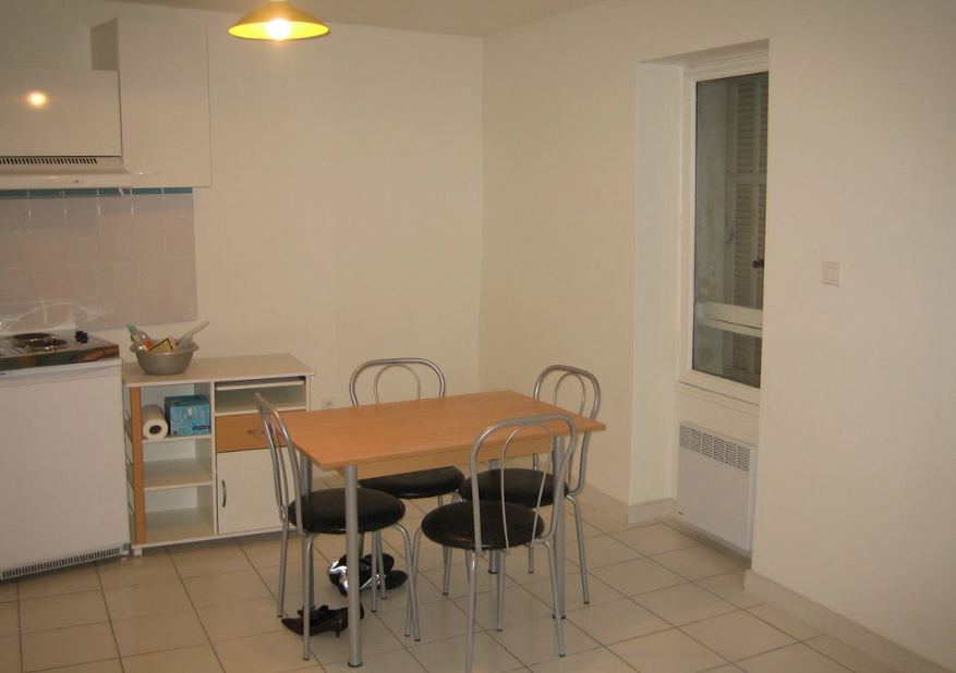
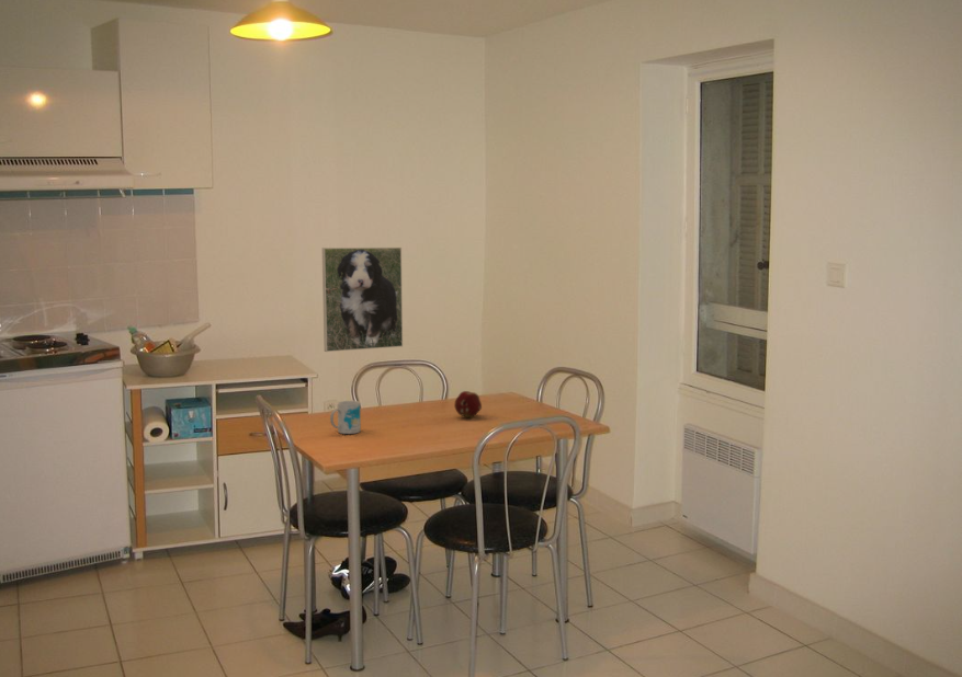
+ mug [329,400,362,435]
+ fruit [453,390,483,418]
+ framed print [321,246,404,353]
